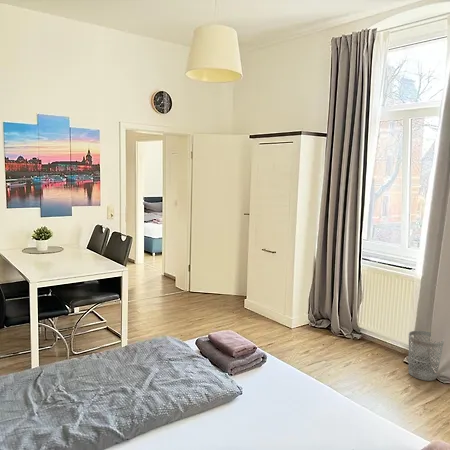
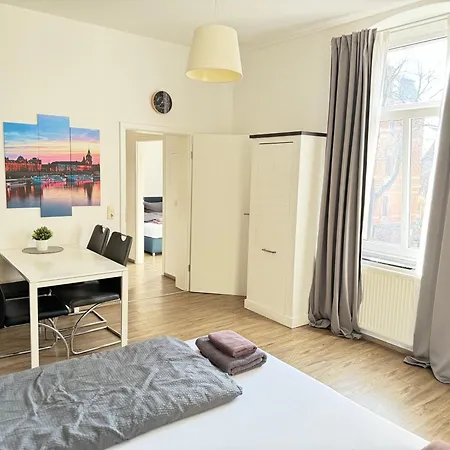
- wastebasket [407,330,445,382]
